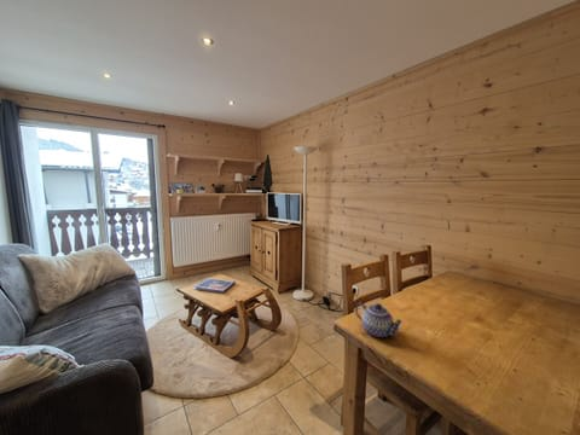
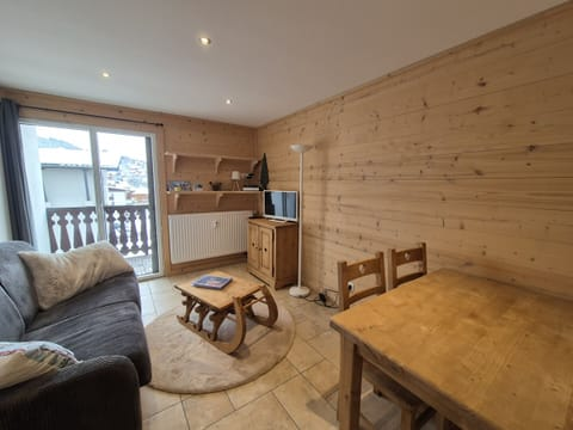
- teapot [354,302,404,338]
